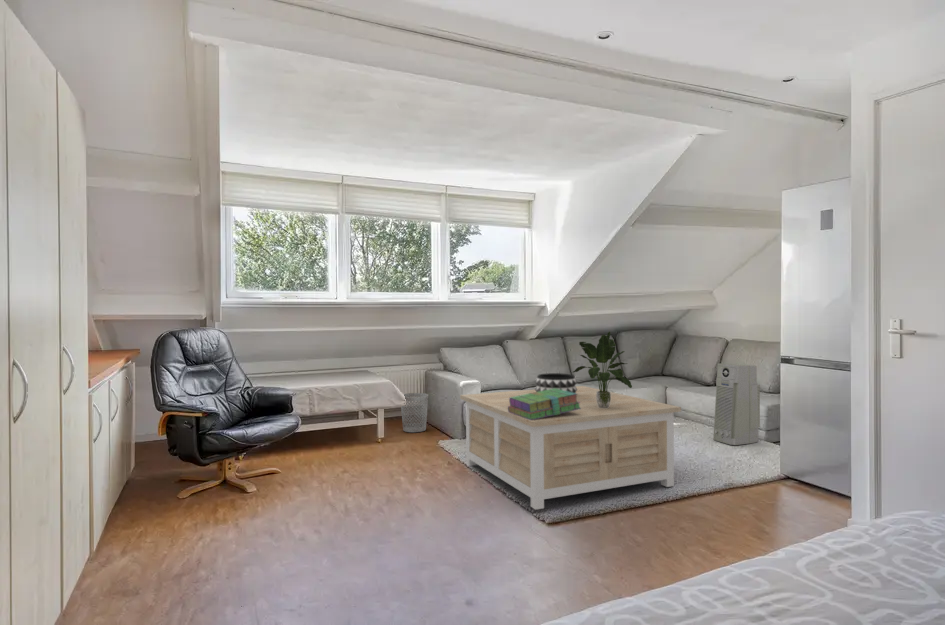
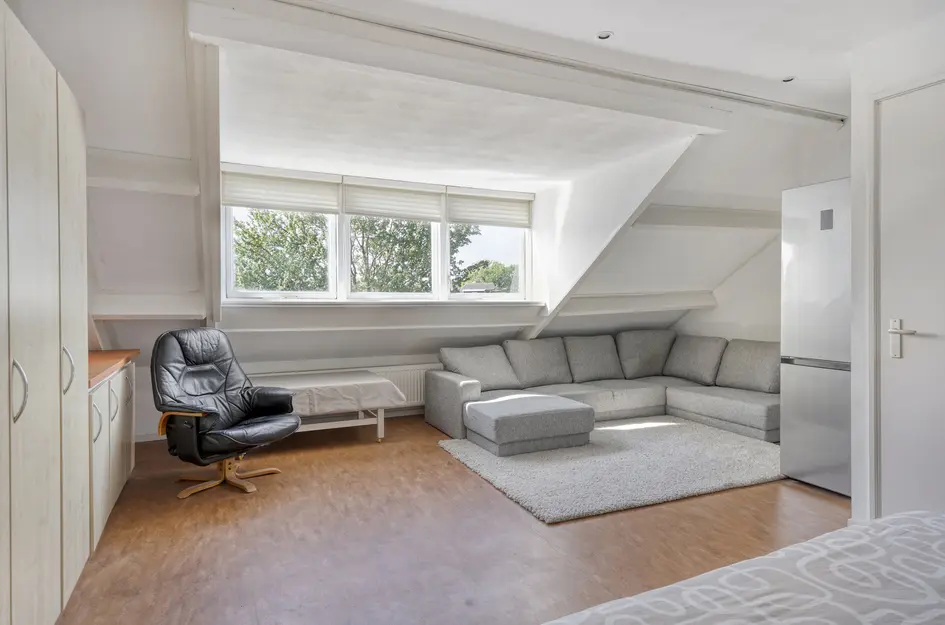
- potted plant [571,331,633,408]
- air purifier [712,362,761,446]
- decorative bowl [533,372,578,393]
- stack of books [508,388,581,420]
- wastebasket [400,392,429,433]
- coffee table [459,385,682,511]
